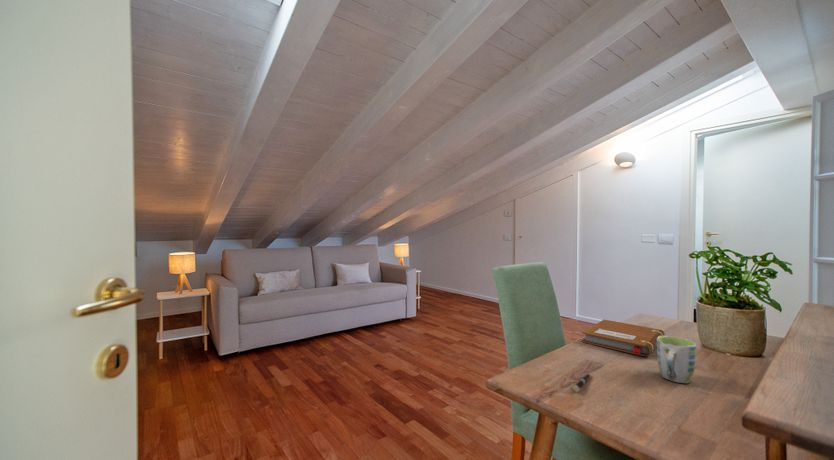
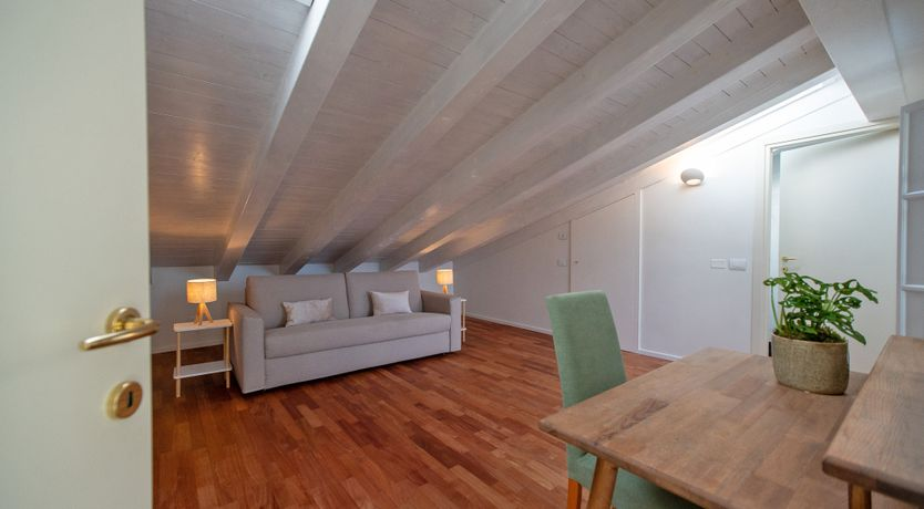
- pen [572,372,592,393]
- notebook [581,319,666,357]
- mug [656,335,697,384]
